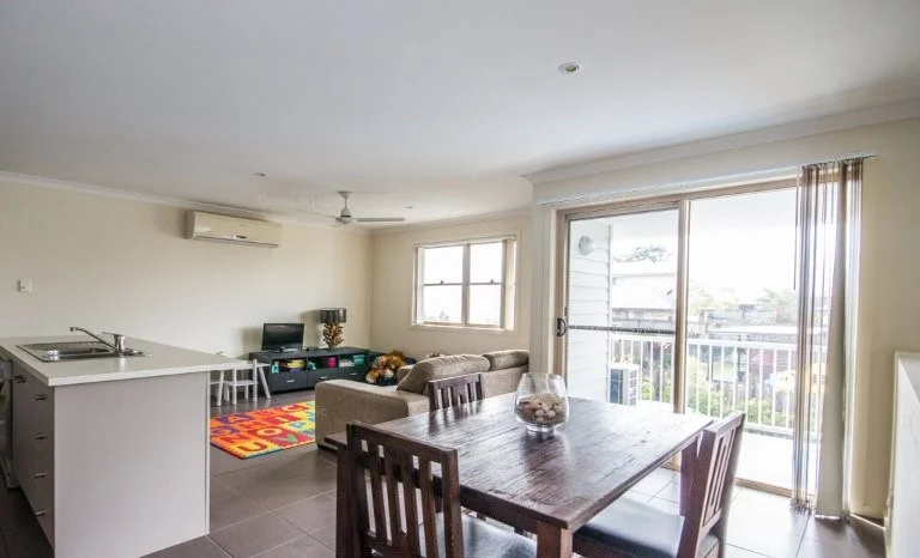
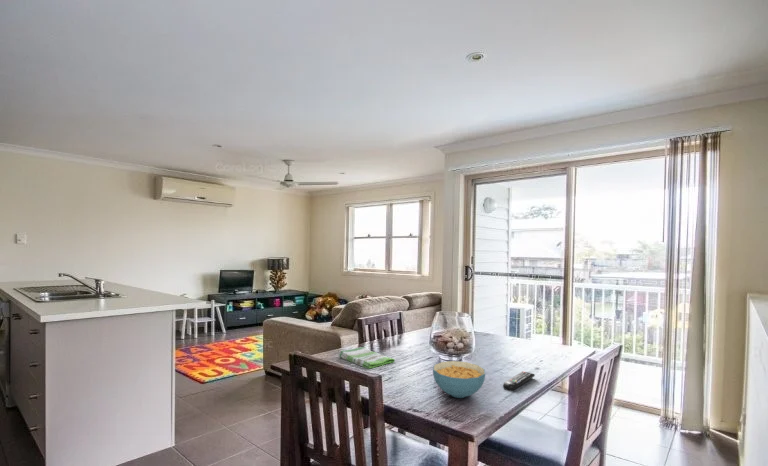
+ dish towel [338,346,396,370]
+ cereal bowl [432,360,486,399]
+ remote control [502,370,536,392]
